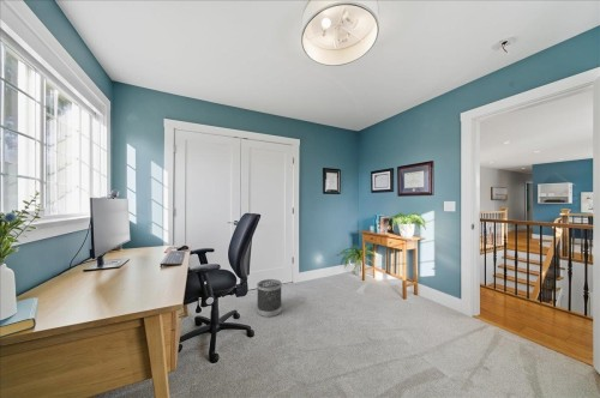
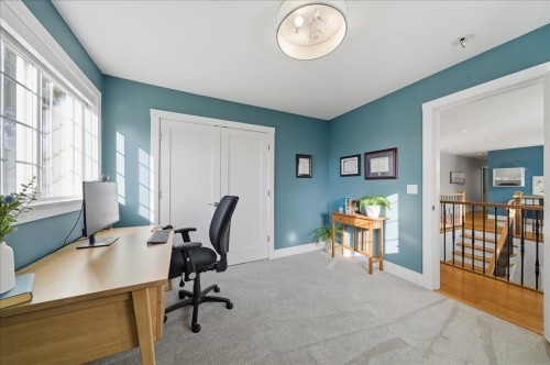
- wastebasket [256,278,283,319]
